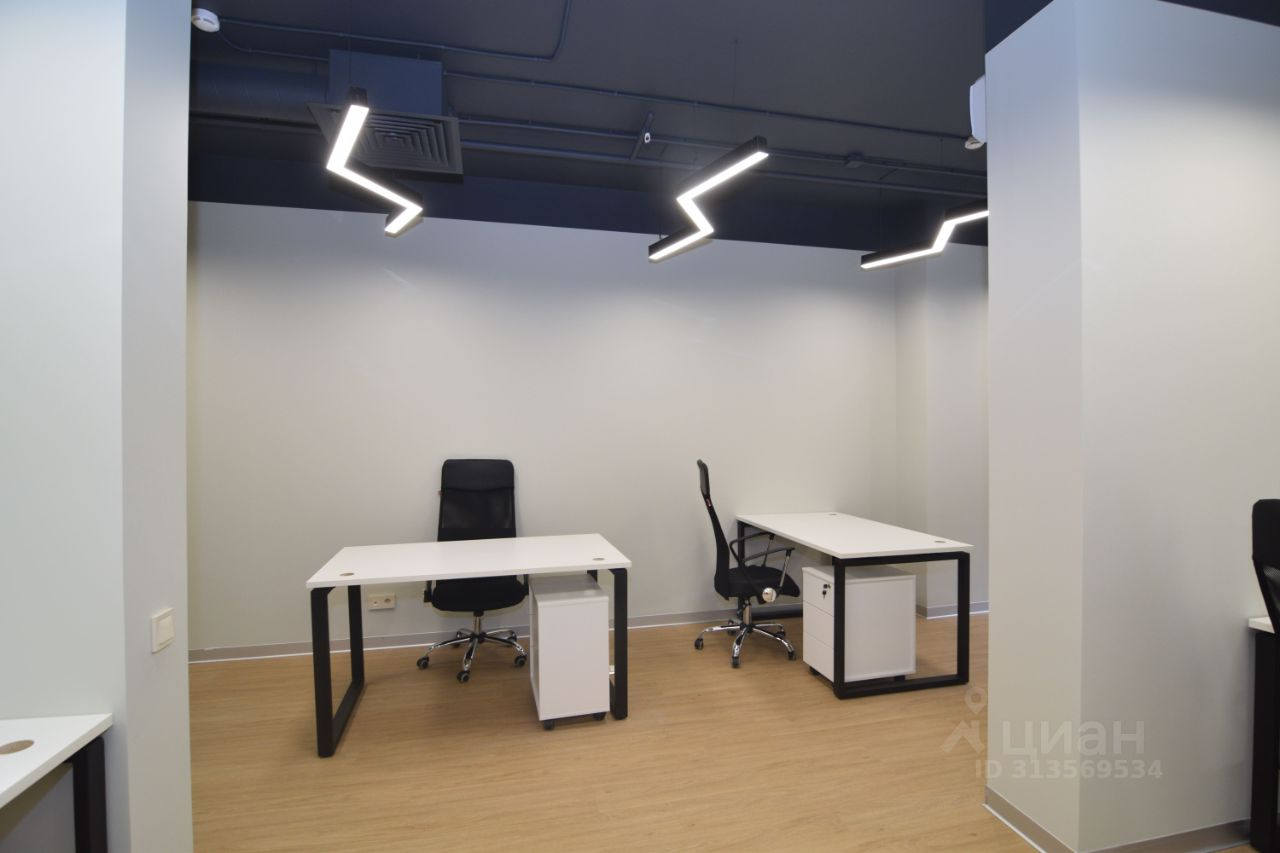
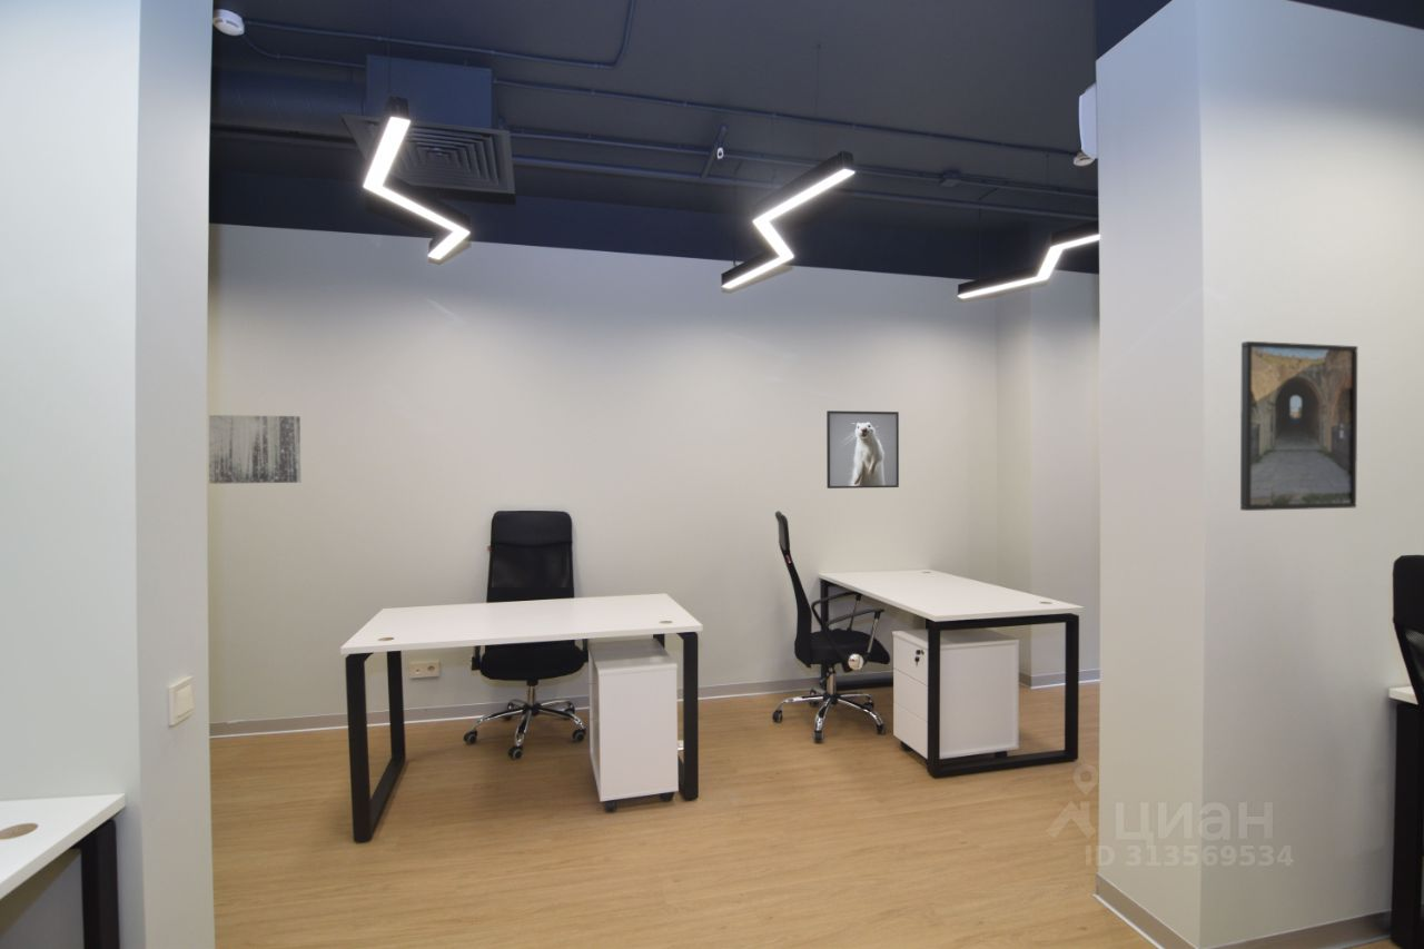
+ wall art [208,414,301,485]
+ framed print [825,409,900,490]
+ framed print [1239,340,1358,512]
